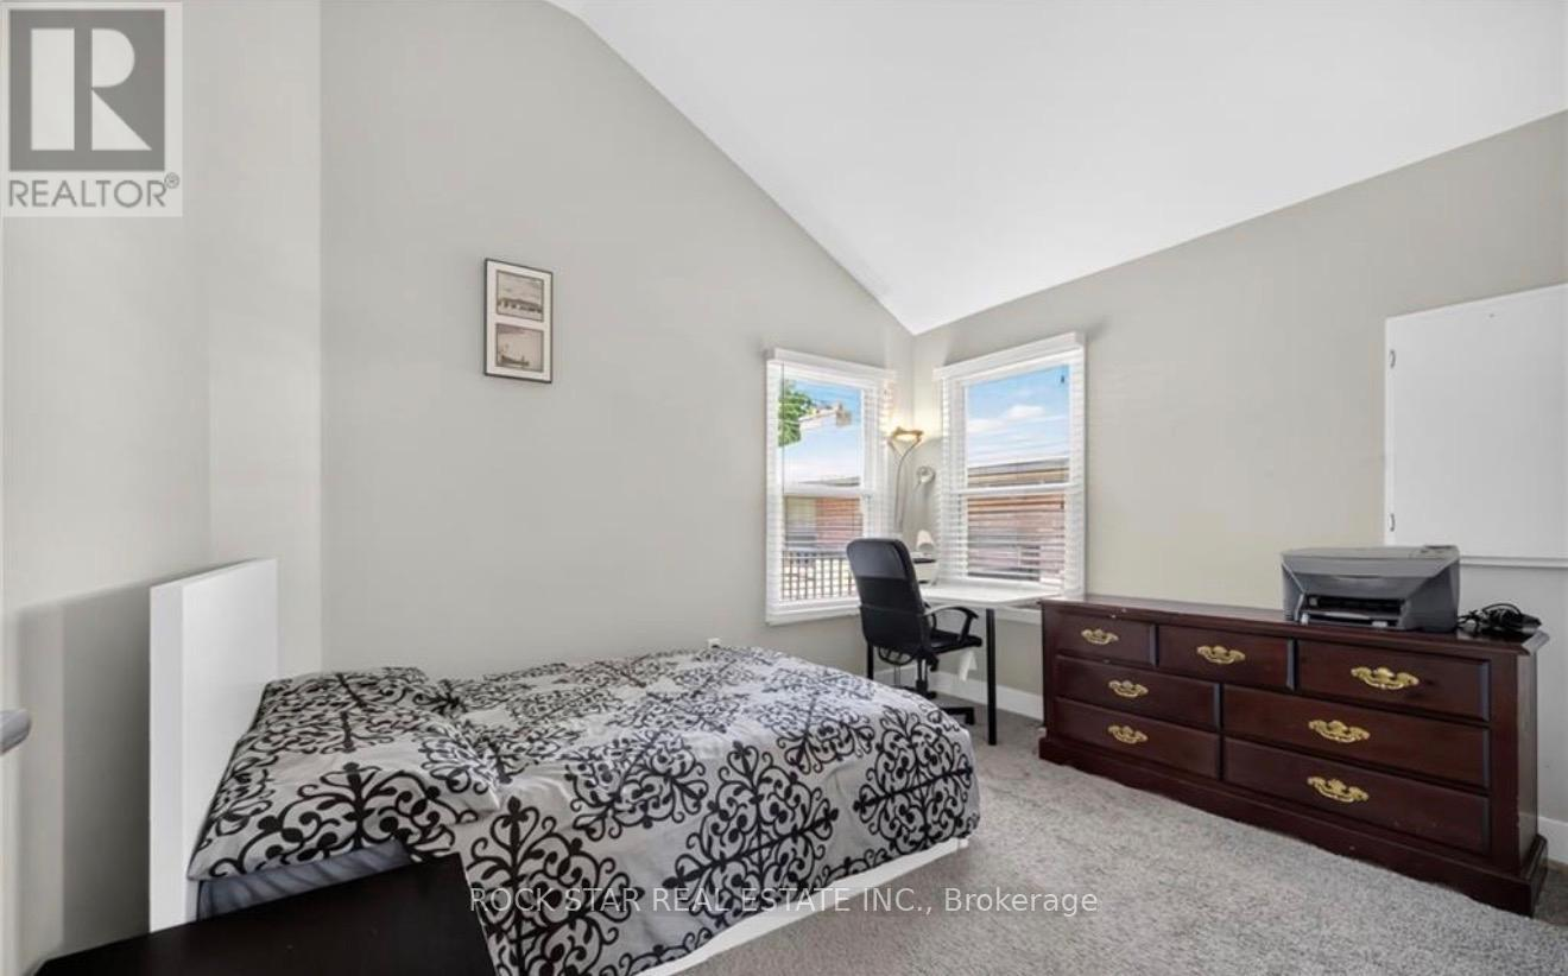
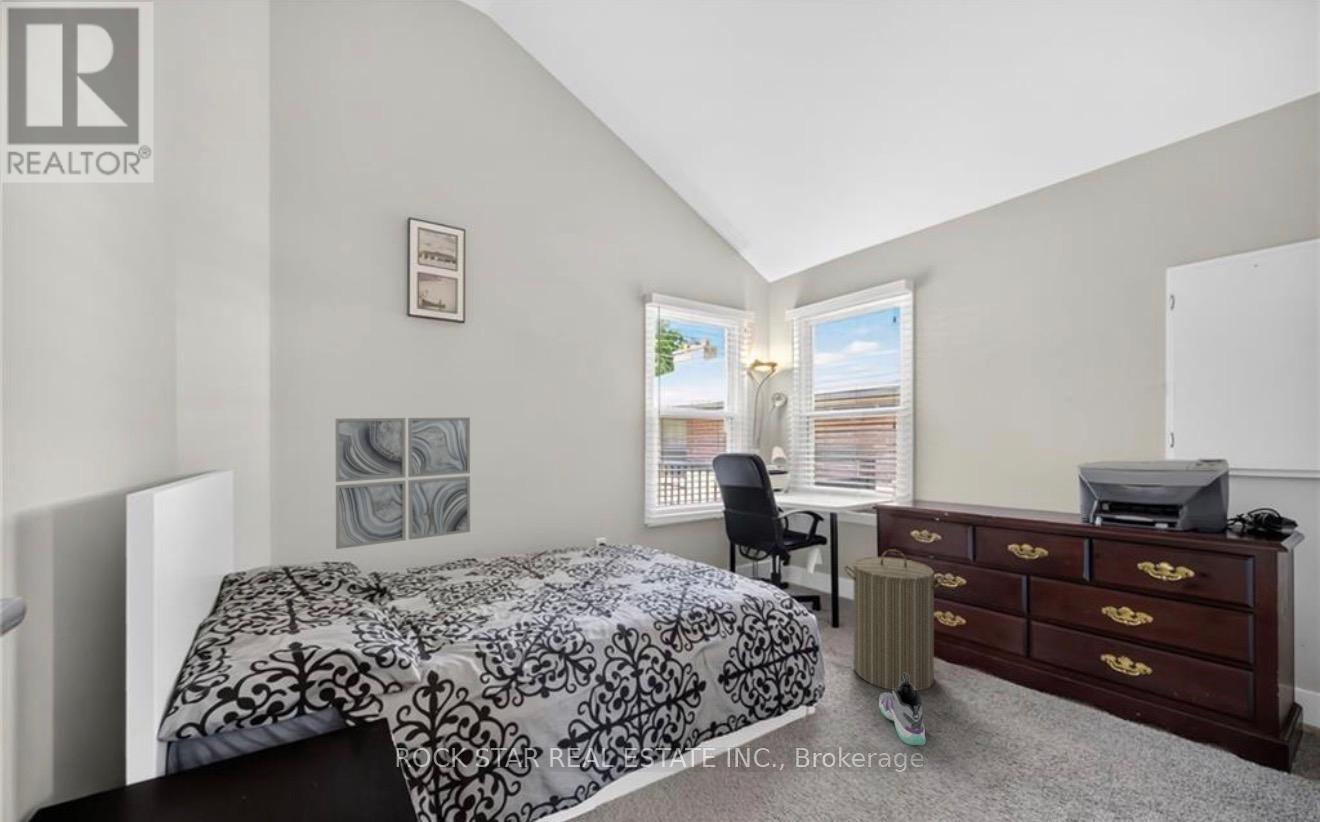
+ sneaker [878,673,927,747]
+ laundry hamper [843,548,945,692]
+ wall art [334,416,471,550]
